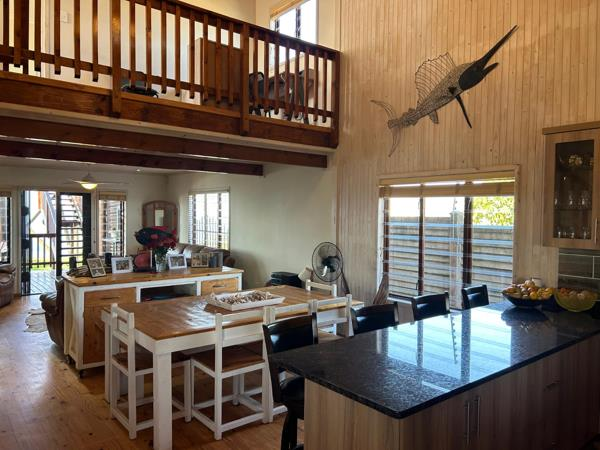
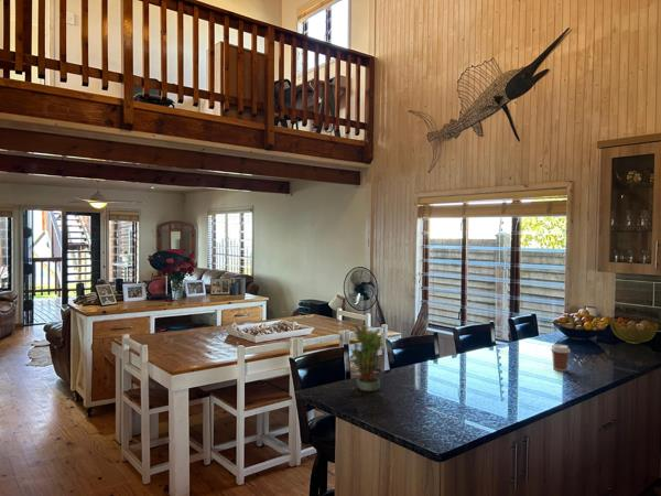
+ potted plant [346,322,384,392]
+ coffee cup [550,344,572,373]
